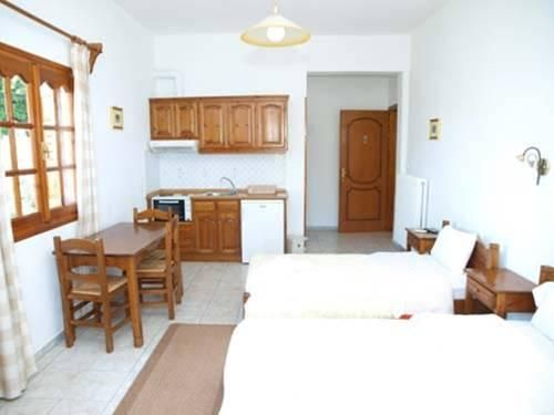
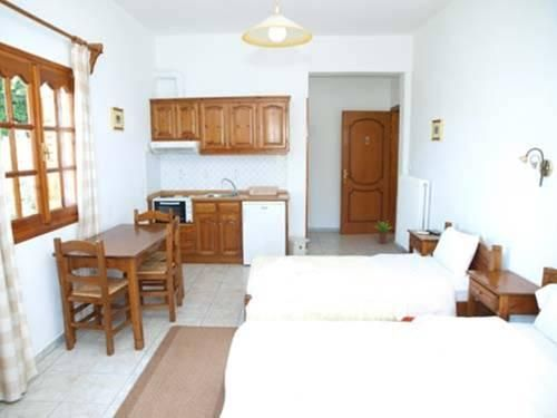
+ potted plant [373,218,394,245]
